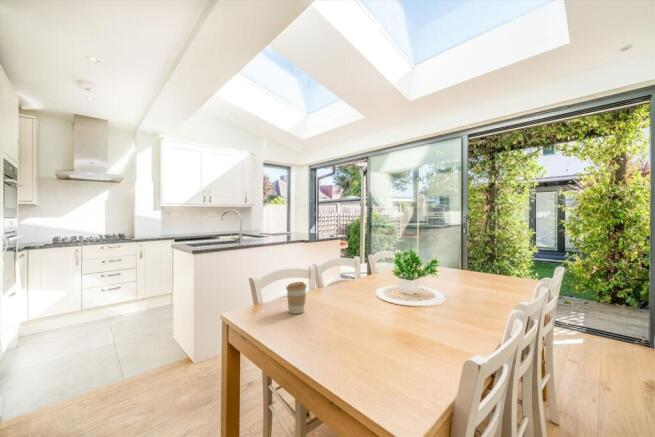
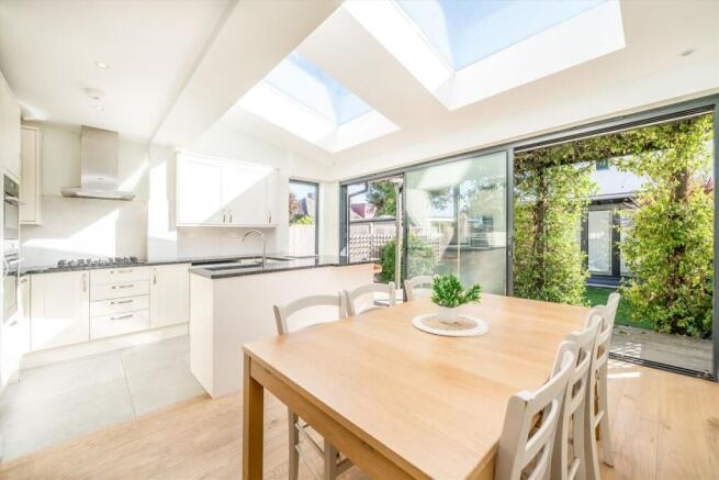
- coffee cup [285,281,308,315]
